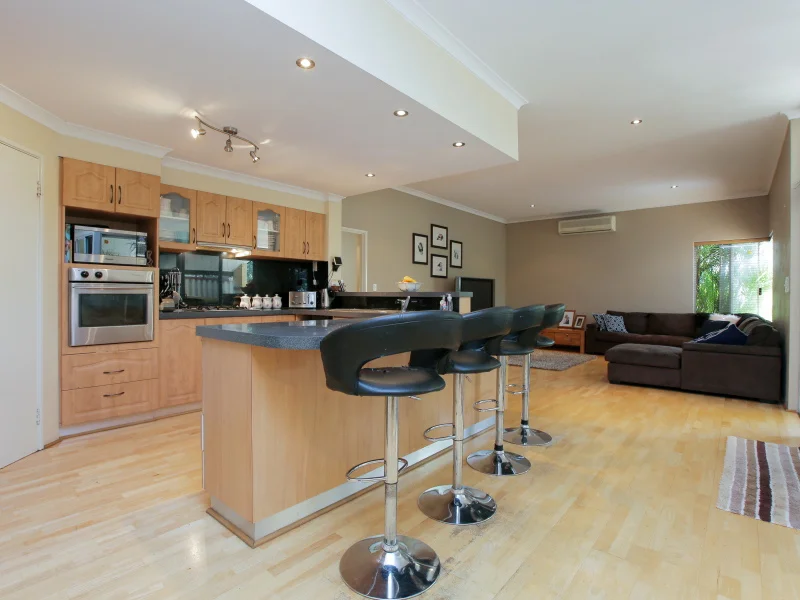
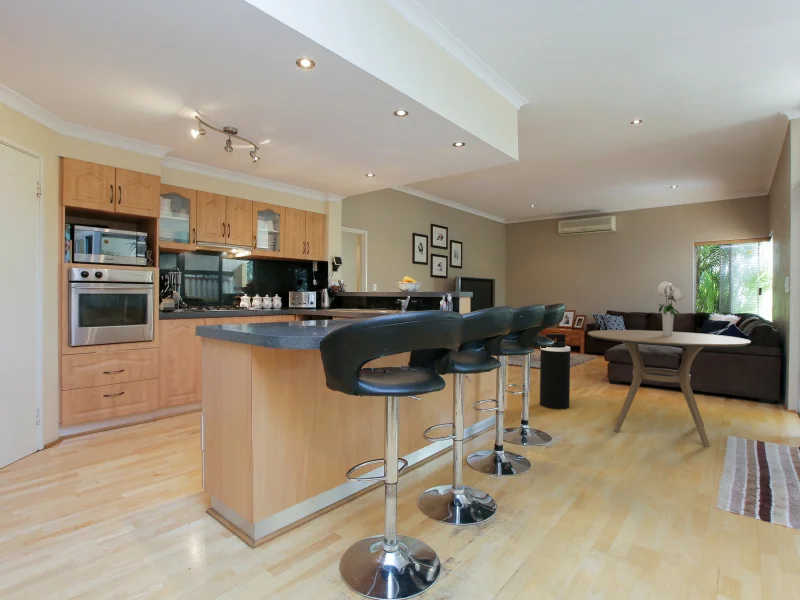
+ bouquet [656,280,685,336]
+ dining table [587,329,752,448]
+ trash can [539,333,571,410]
